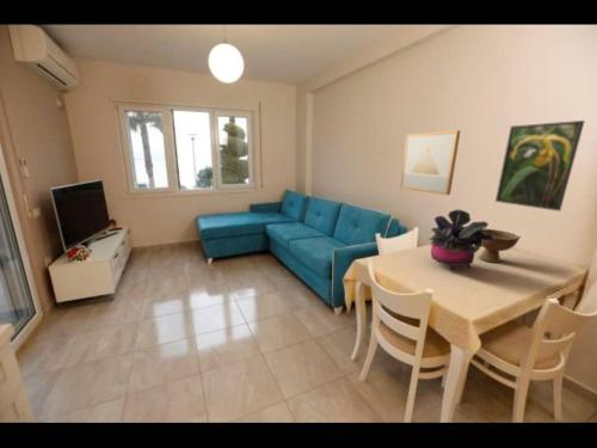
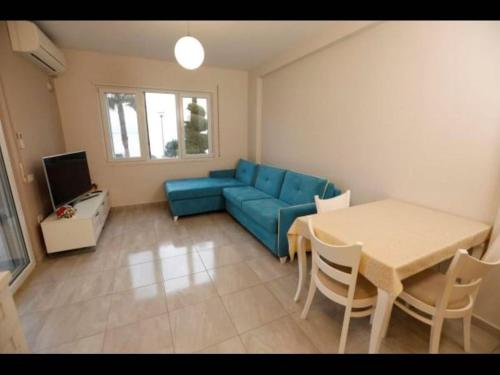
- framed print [494,119,586,213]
- bowl [478,228,522,264]
- wall art [399,129,461,196]
- potted plant [429,208,493,271]
